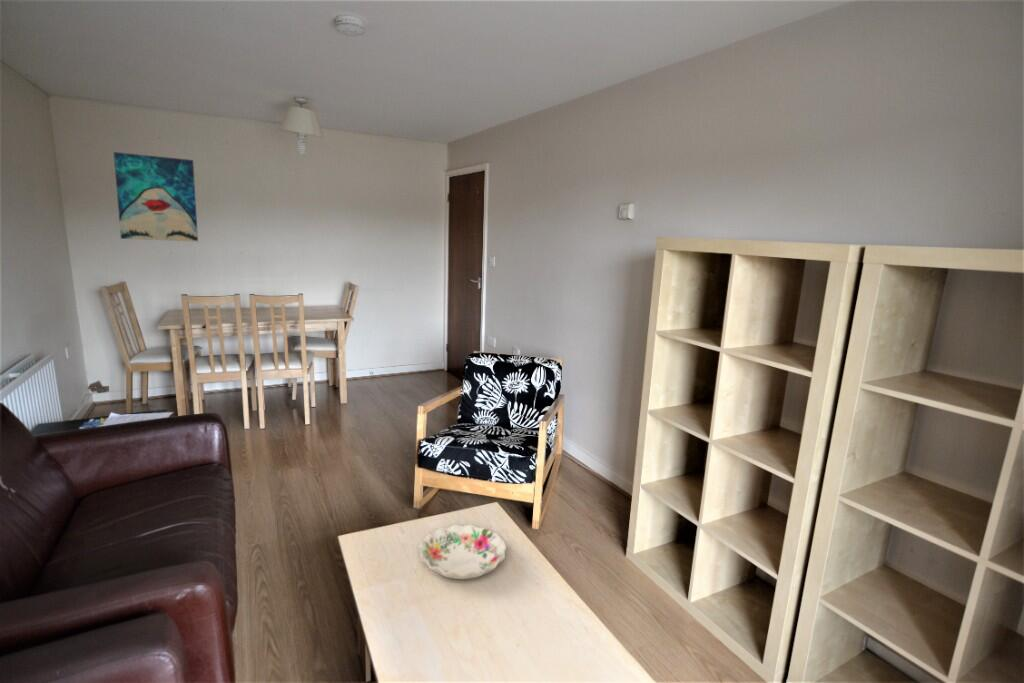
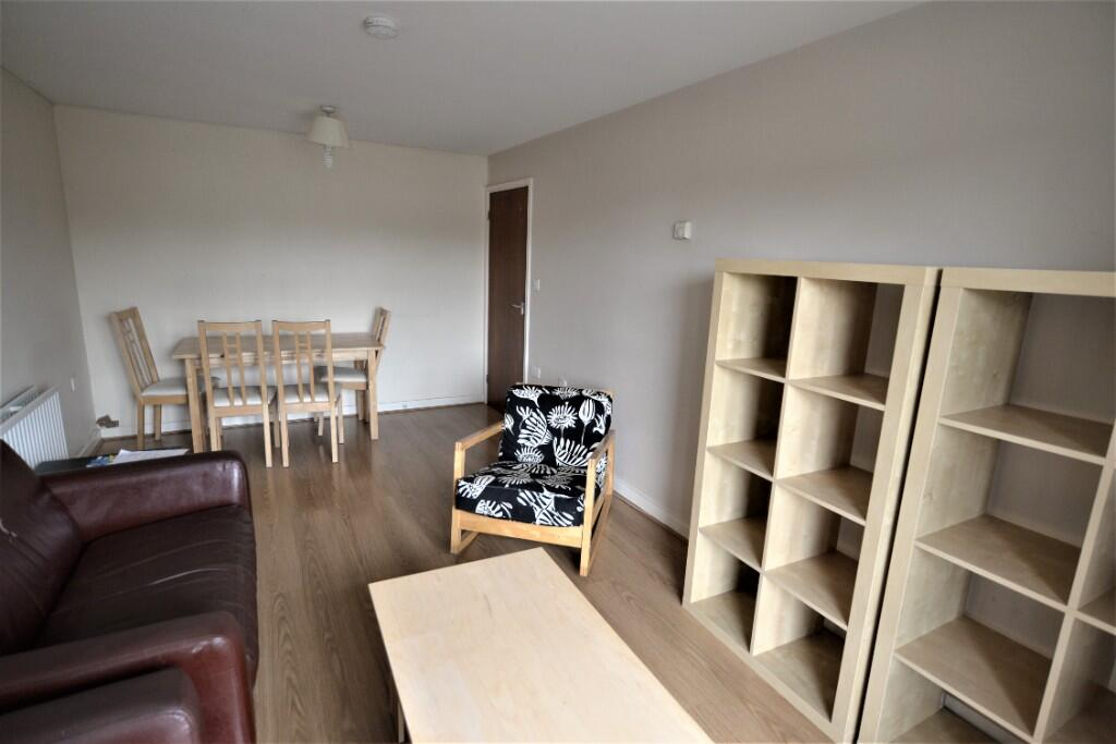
- wall art [113,151,199,243]
- decorative bowl [418,523,508,580]
